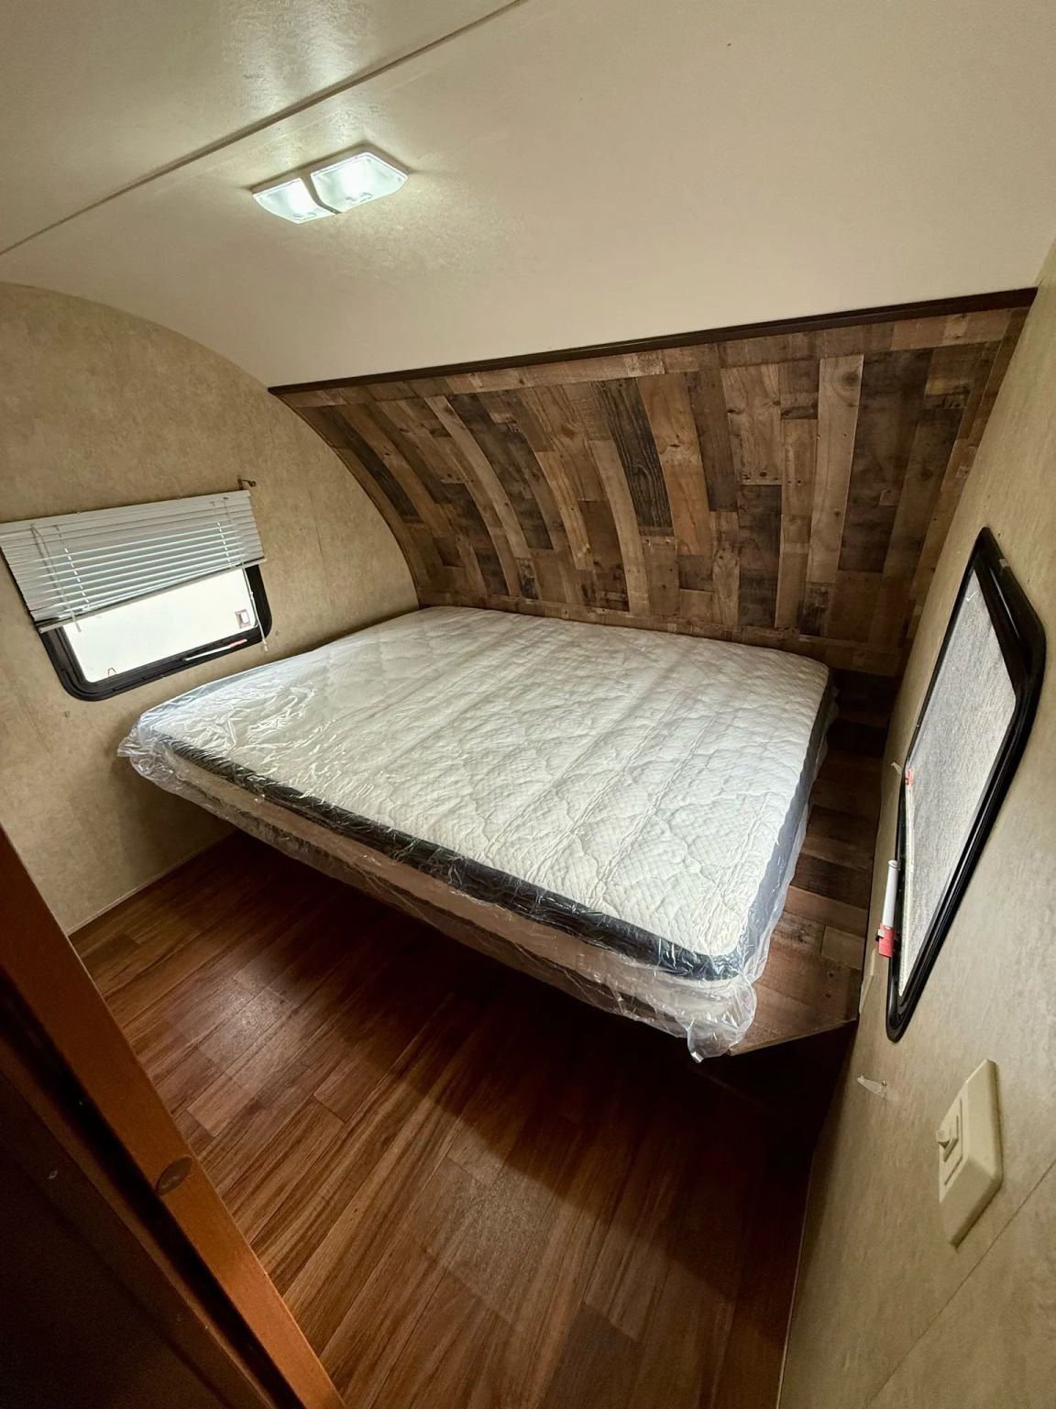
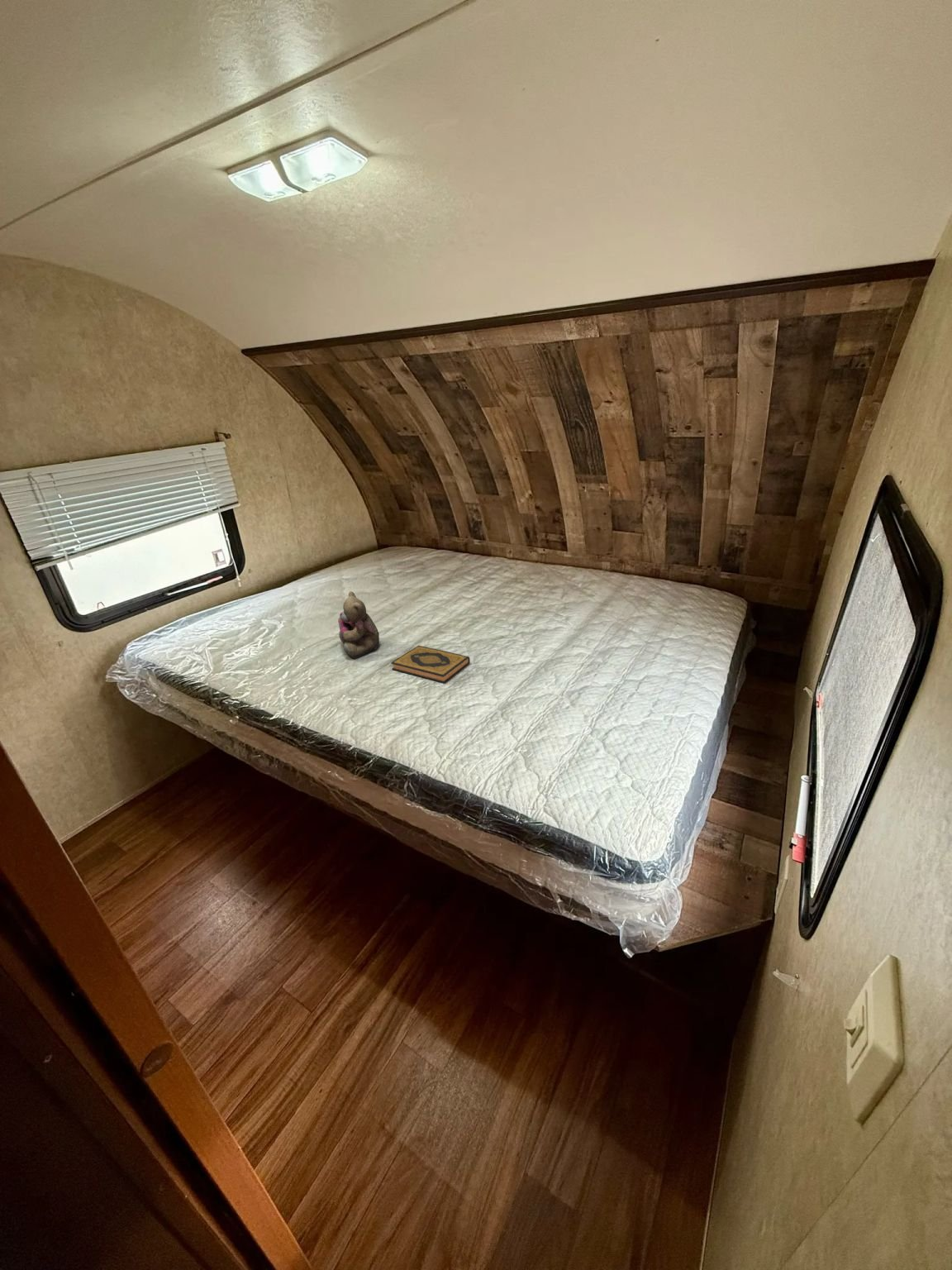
+ hardback book [390,645,471,684]
+ teddy bear [337,590,380,659]
